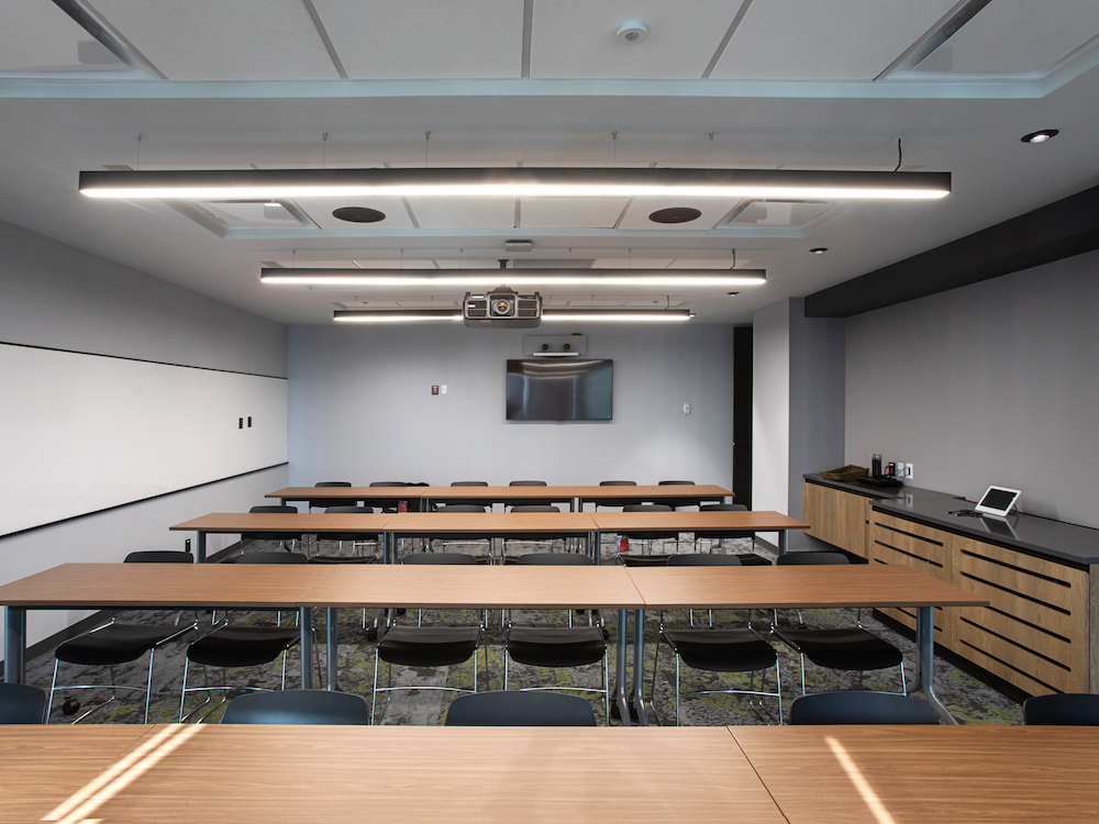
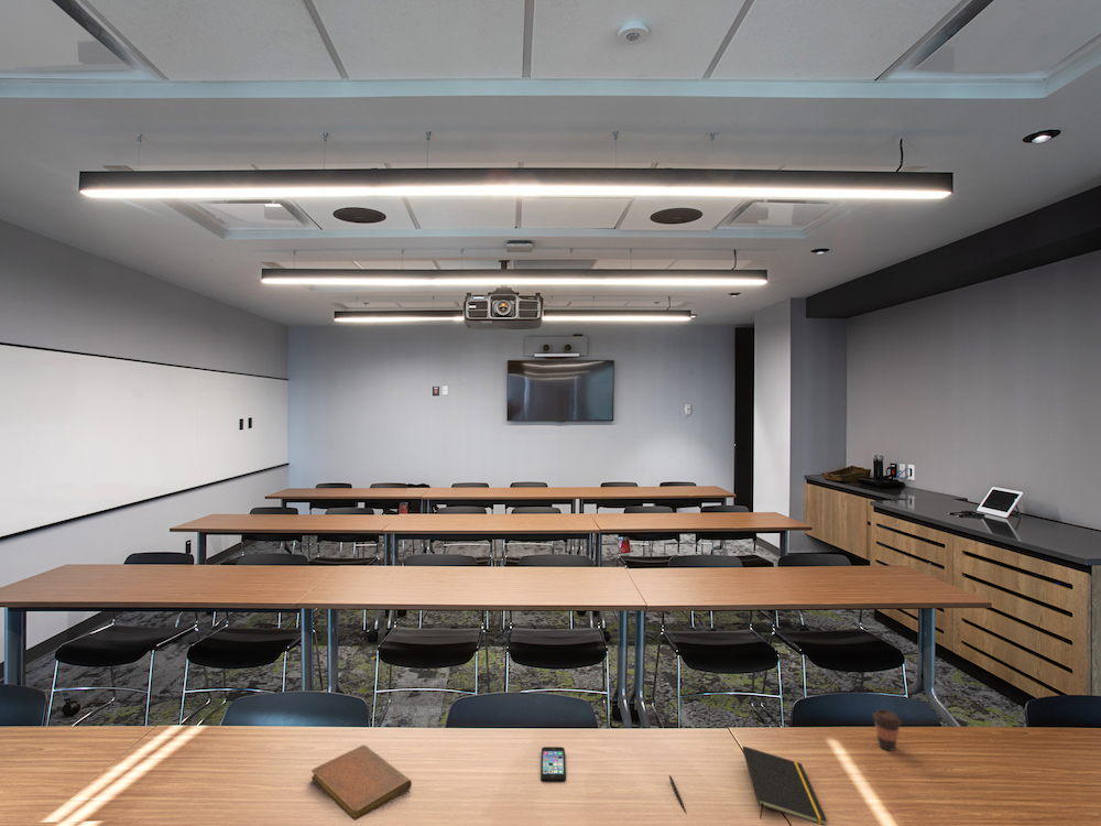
+ coffee cup [871,708,903,752]
+ notepad [741,746,828,826]
+ smartphone [539,746,567,783]
+ notebook [310,743,413,822]
+ pen [668,774,688,816]
